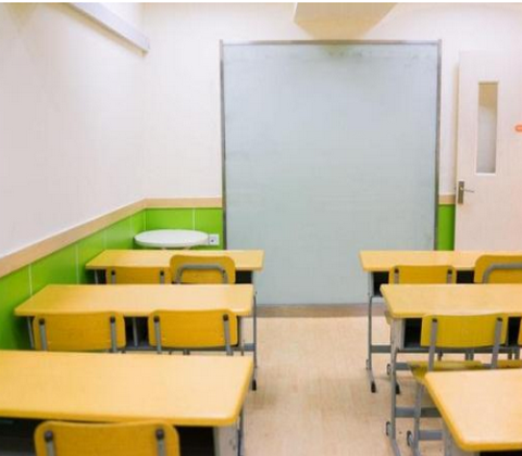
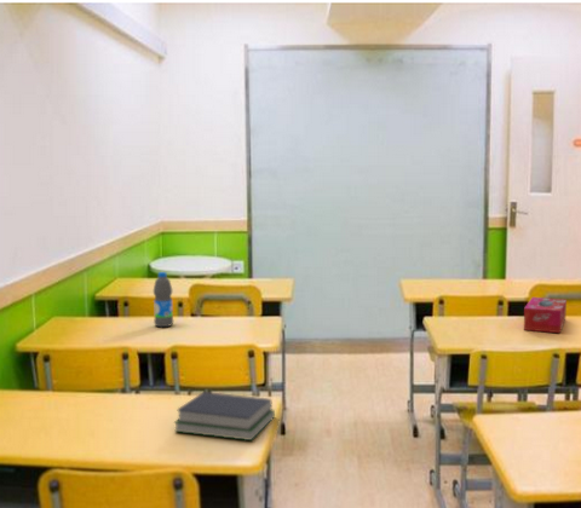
+ book [173,391,276,441]
+ water bottle [153,271,174,328]
+ tissue box [523,296,568,334]
